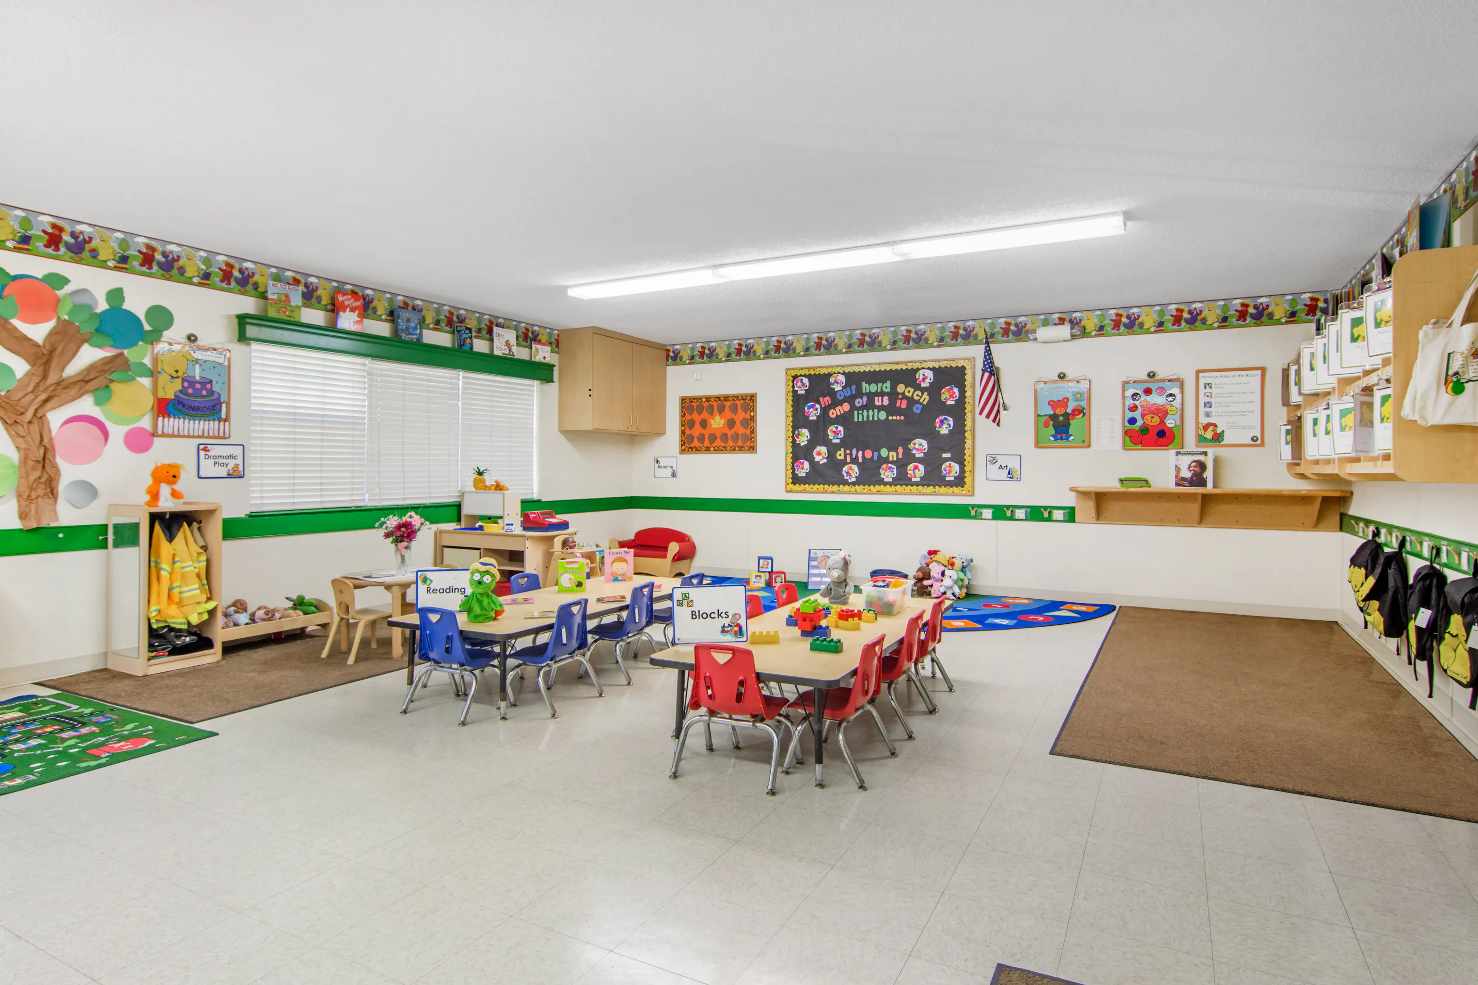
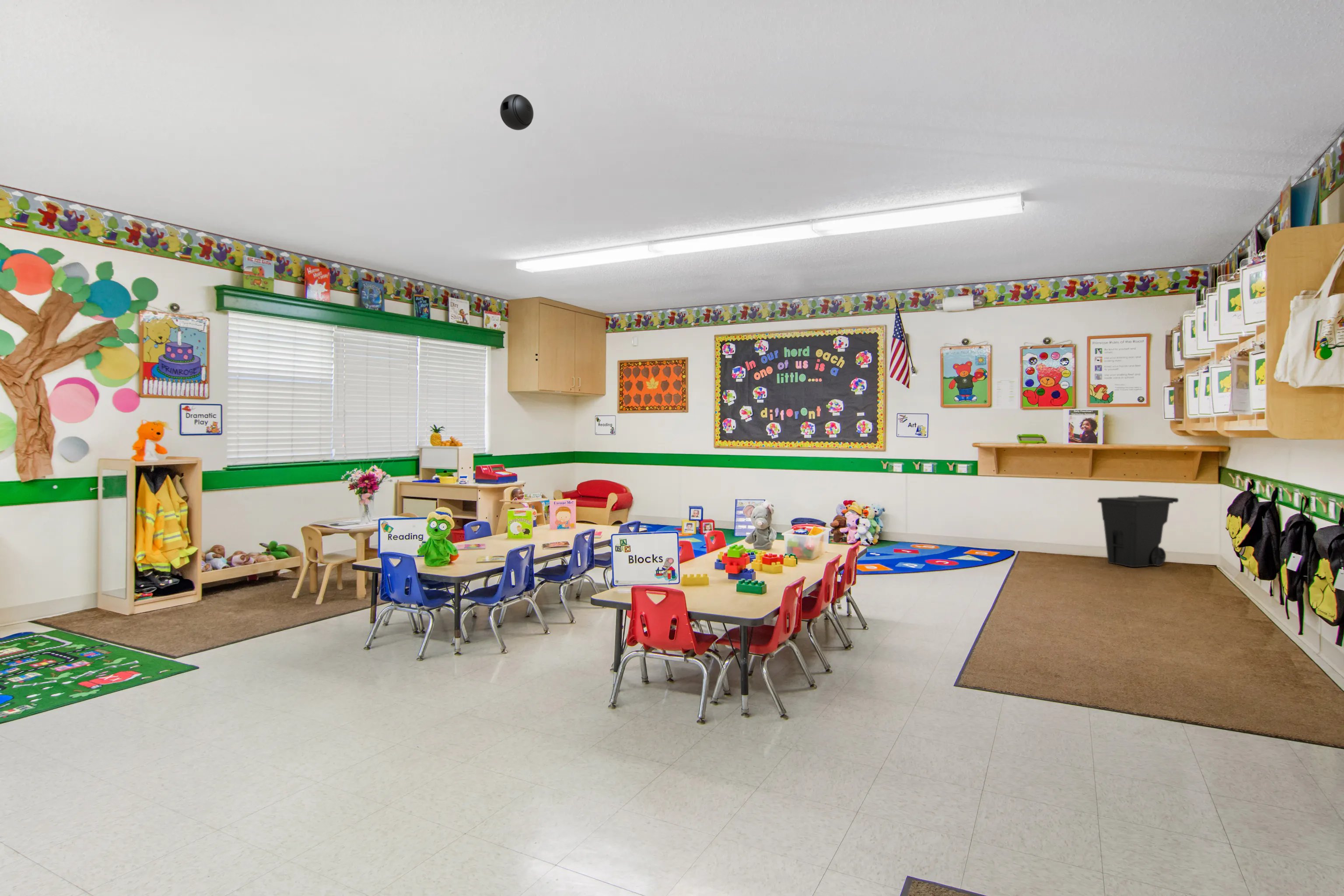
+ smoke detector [500,94,534,131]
+ trash can [1097,495,1179,567]
